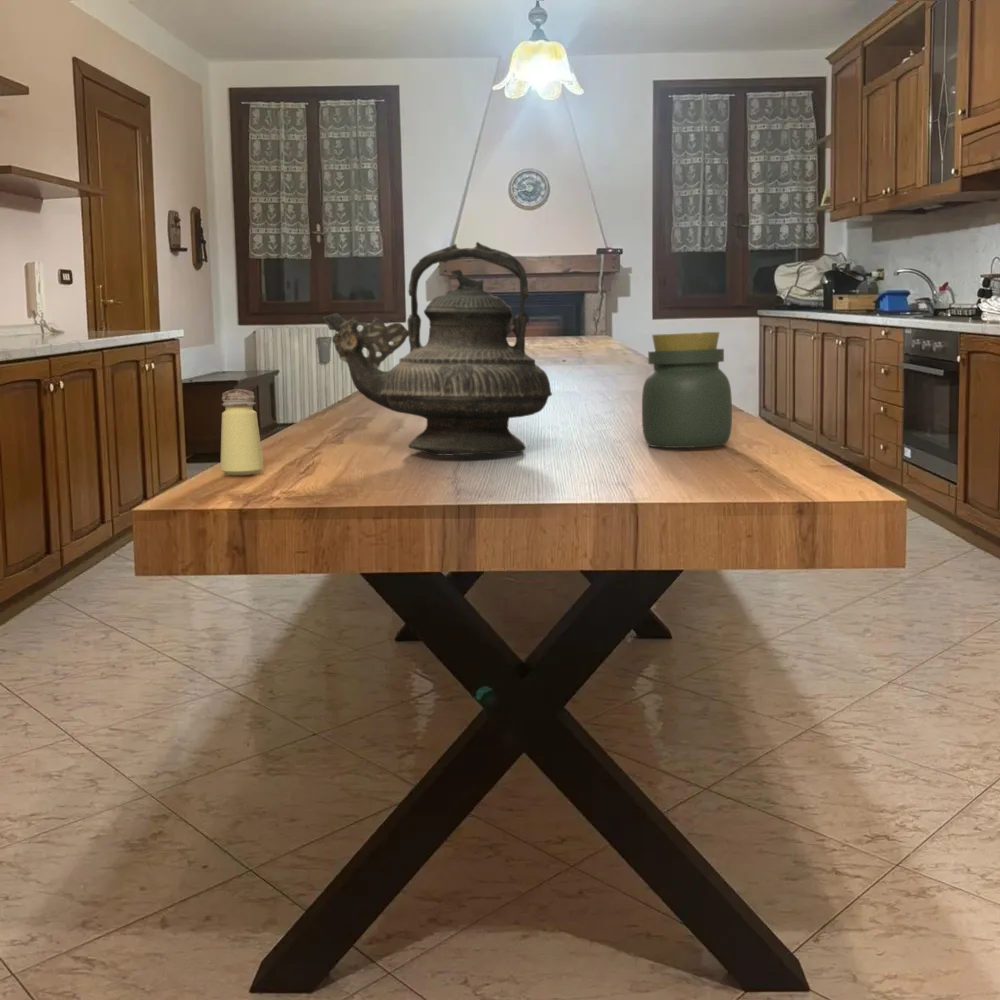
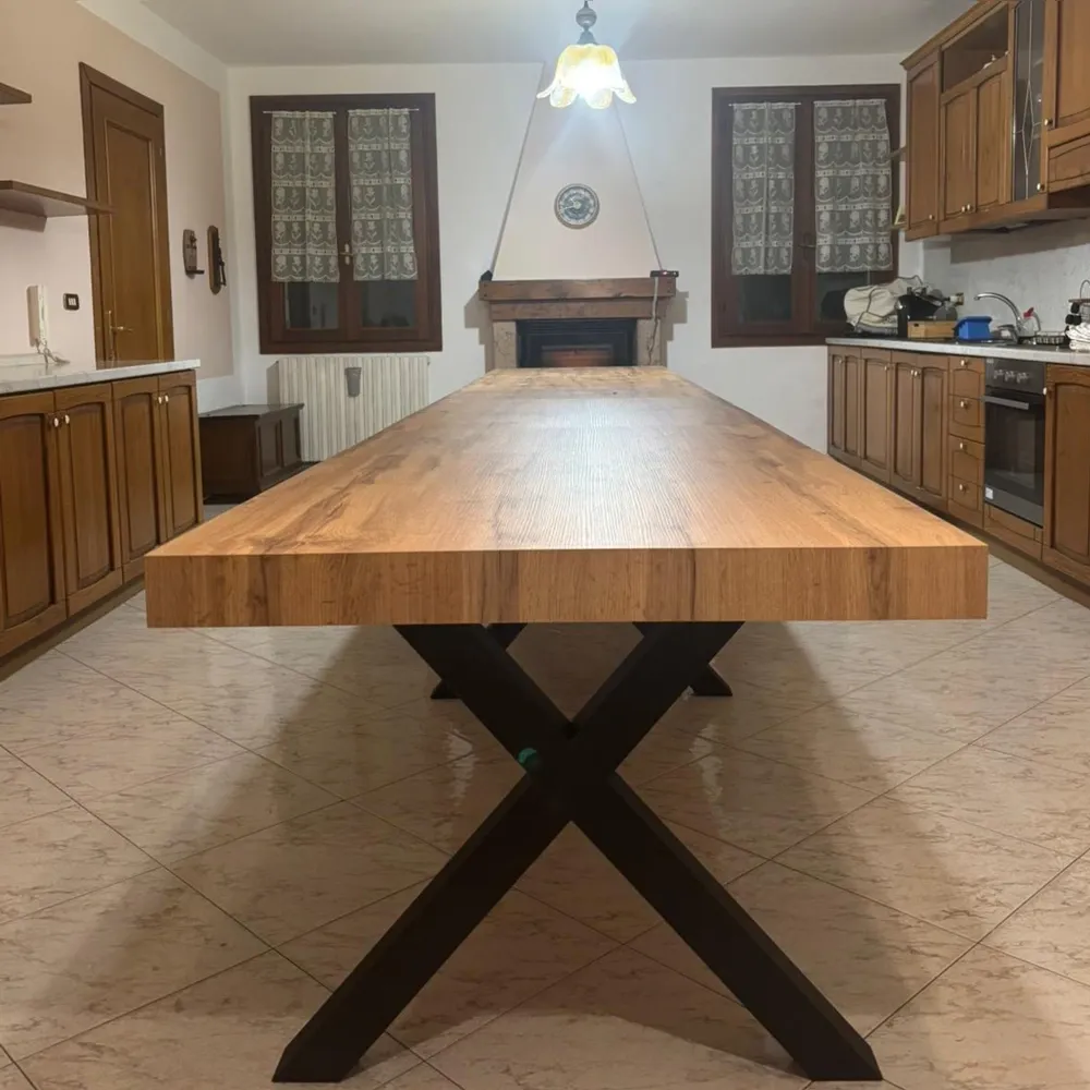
- saltshaker [219,388,265,476]
- jar [641,331,733,449]
- teapot [322,241,553,457]
